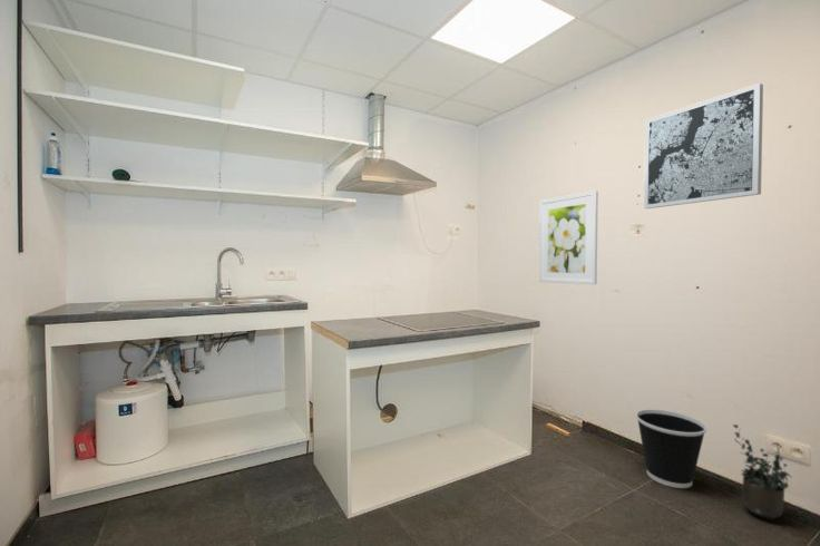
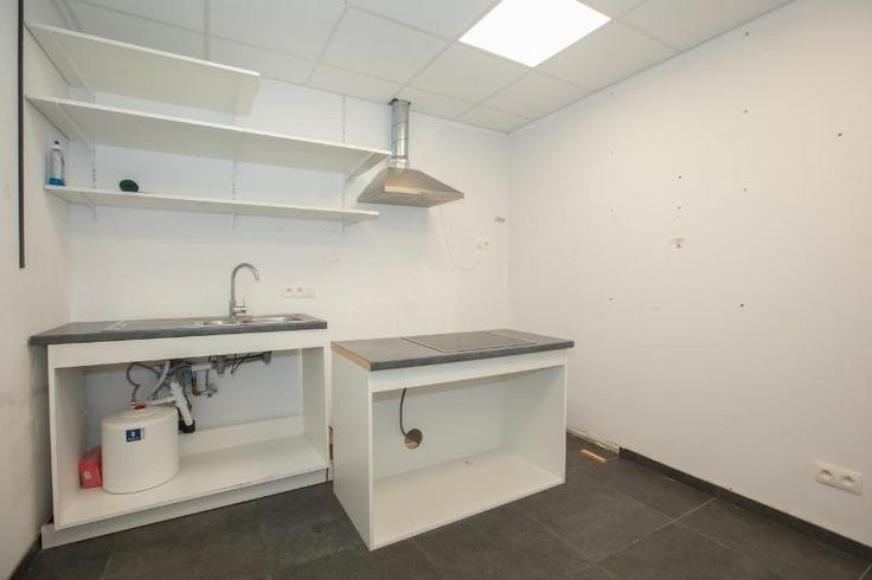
- potted plant [732,423,793,520]
- wall art [643,82,764,209]
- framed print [538,189,599,285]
- wastebasket [635,409,707,489]
